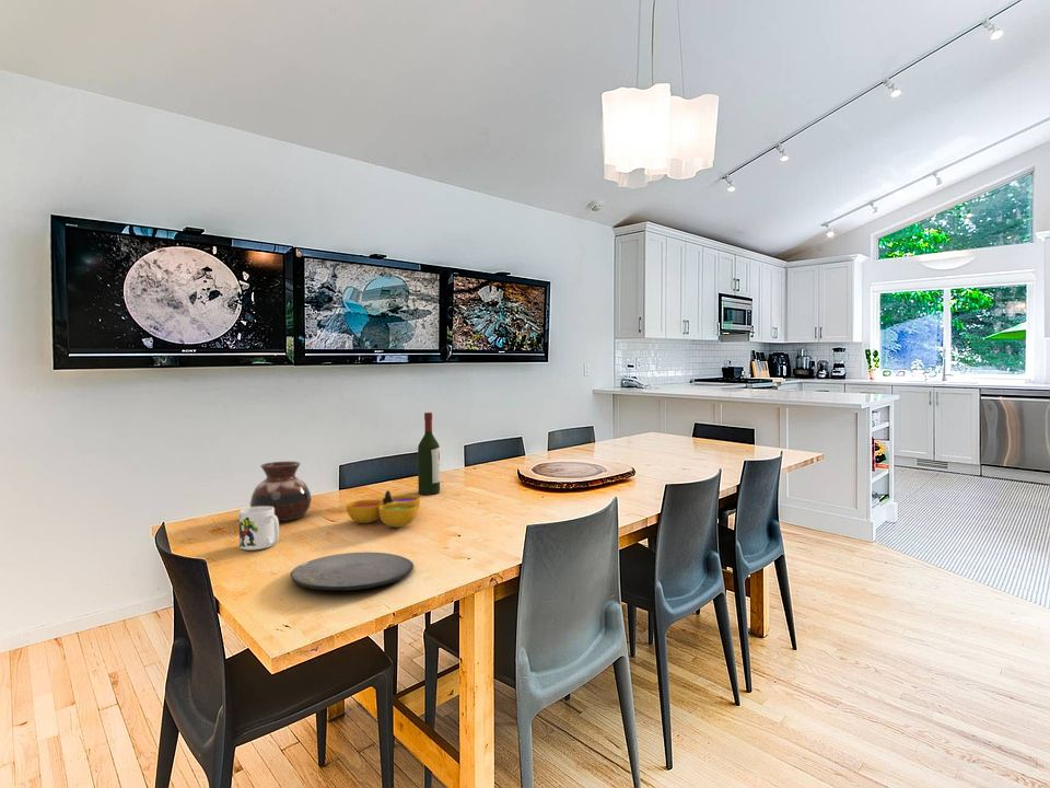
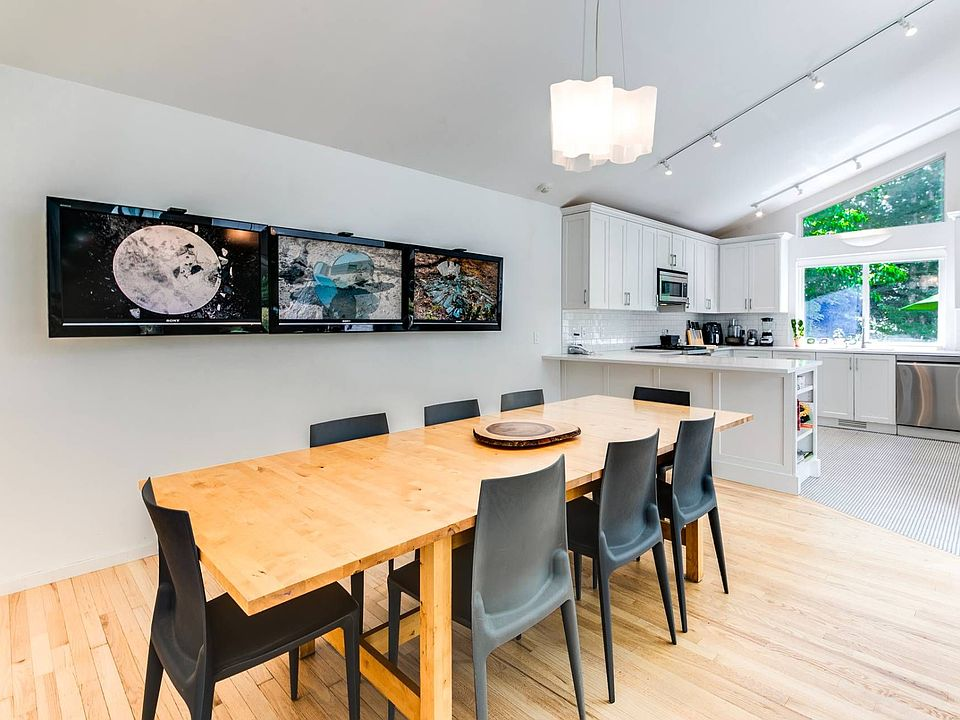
- plate [290,552,415,591]
- vase [249,461,313,522]
- wine bottle [417,412,441,496]
- decorative bowl [346,489,421,528]
- mug [238,507,280,551]
